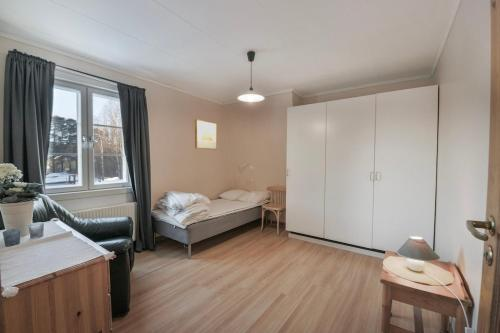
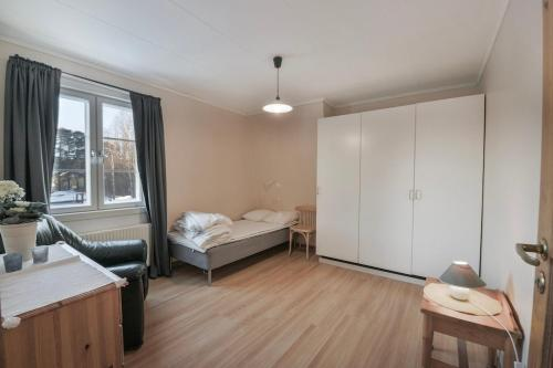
- wall art [194,118,218,151]
